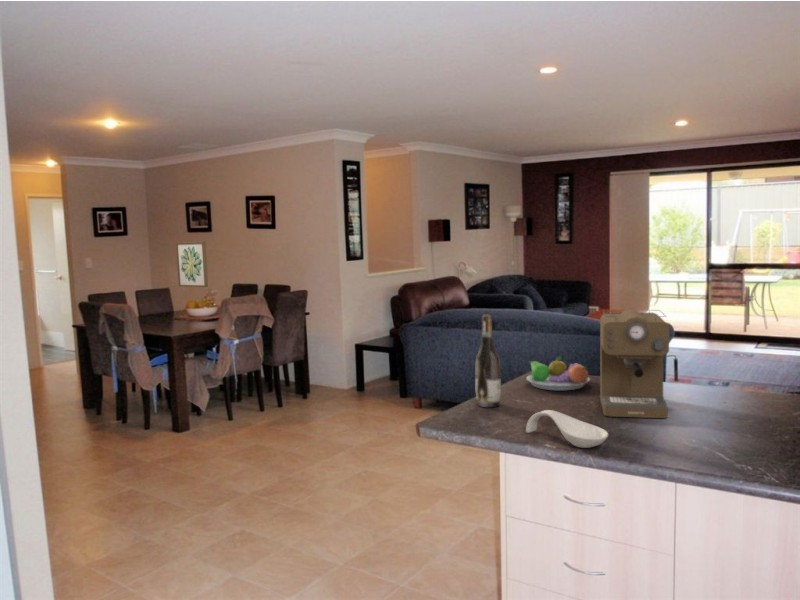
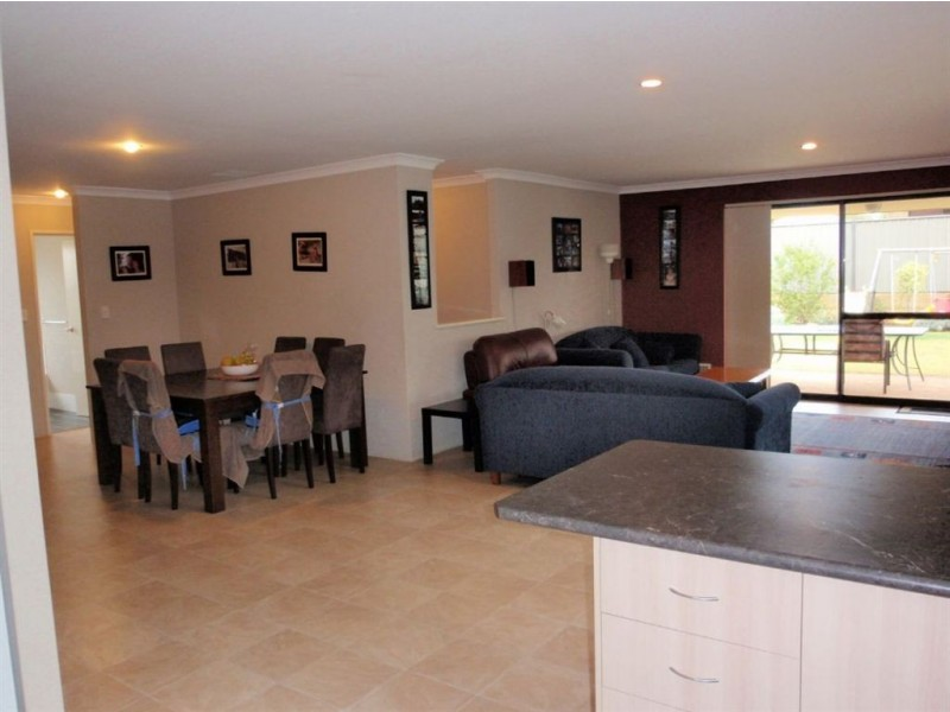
- wine bottle [475,314,502,408]
- wall art [175,241,209,288]
- spoon rest [525,409,609,449]
- coffee maker [599,308,679,419]
- fruit bowl [525,355,591,391]
